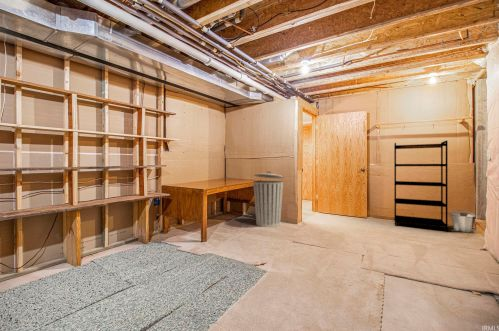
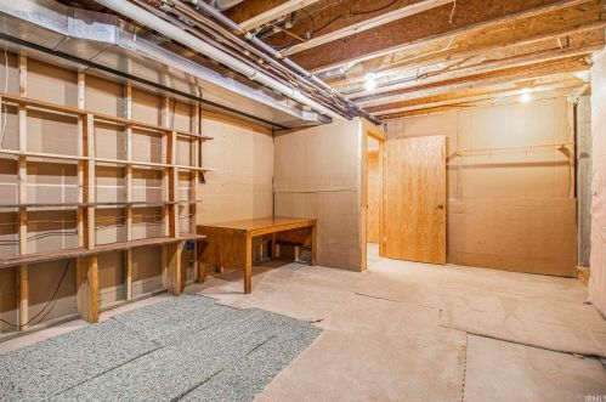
- bucket [449,209,477,233]
- trash can [252,170,284,228]
- shelving unit [393,140,449,233]
